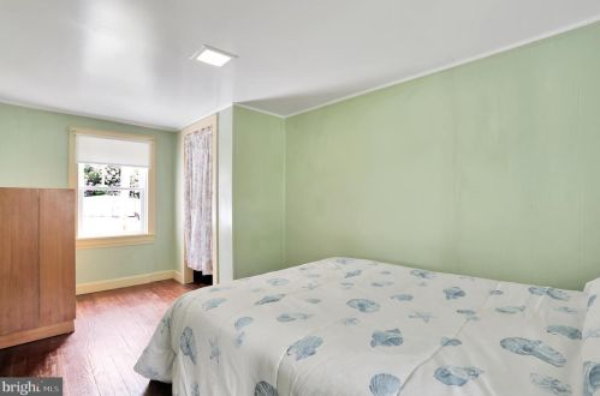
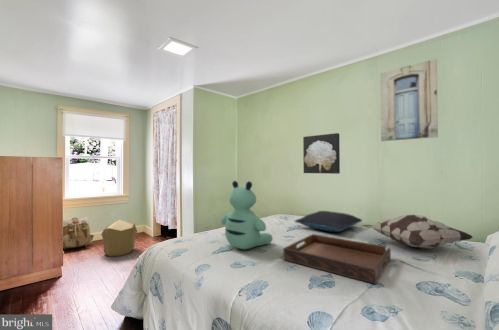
+ pouf [100,219,138,258]
+ wall art [379,58,439,142]
+ wall art [302,132,341,175]
+ backpack [62,216,95,250]
+ pillow [294,210,363,233]
+ serving tray [282,233,392,285]
+ decorative pillow [362,214,474,250]
+ bear [220,180,274,250]
